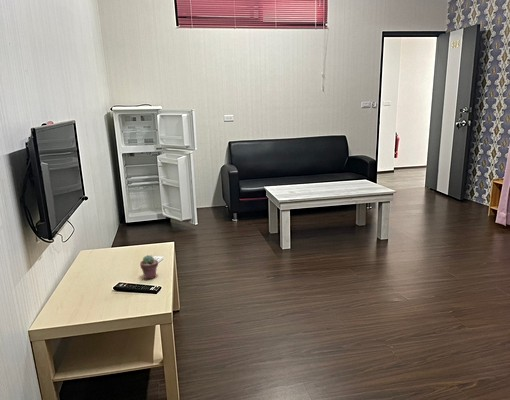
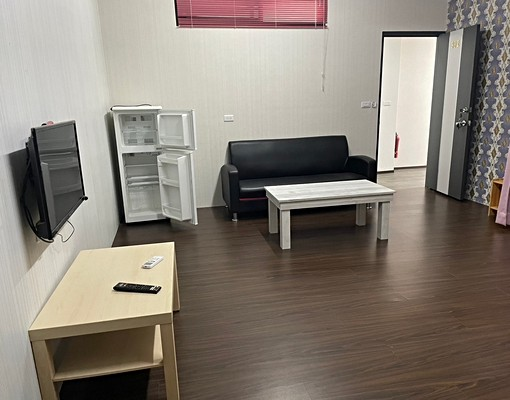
- potted succulent [139,254,159,280]
